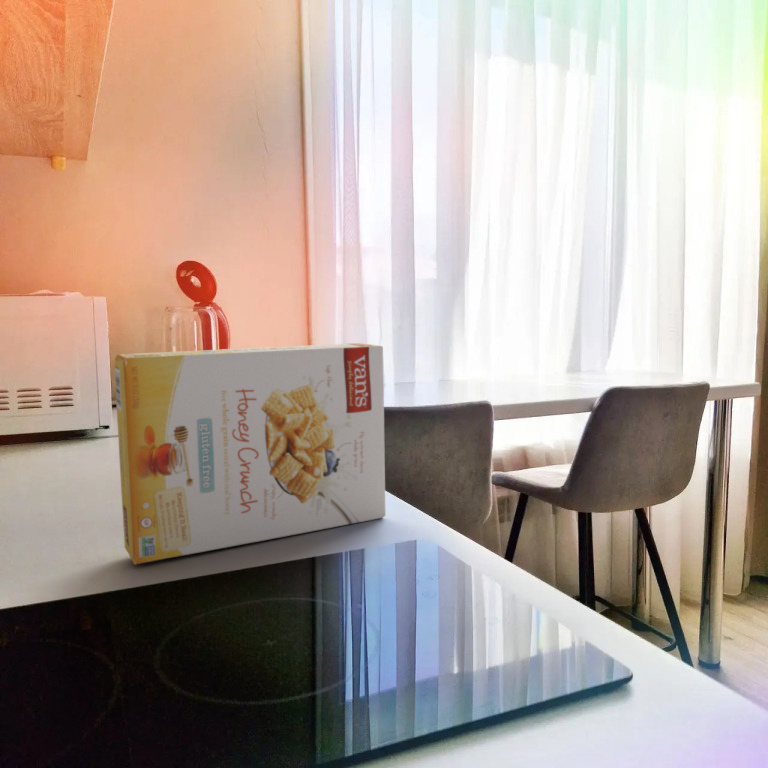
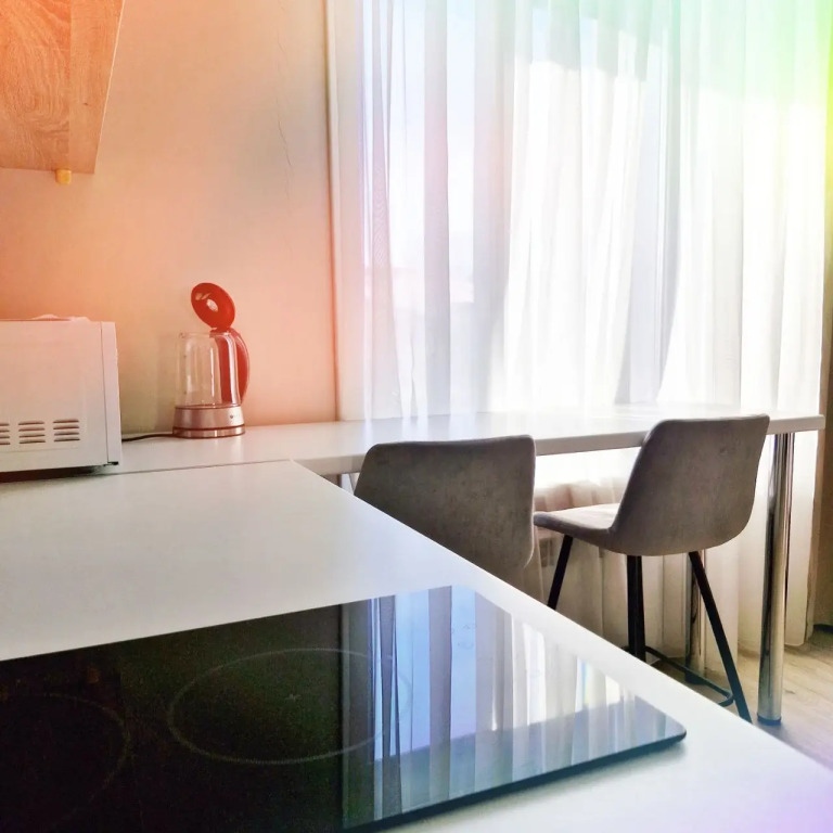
- cereal box [114,342,387,565]
